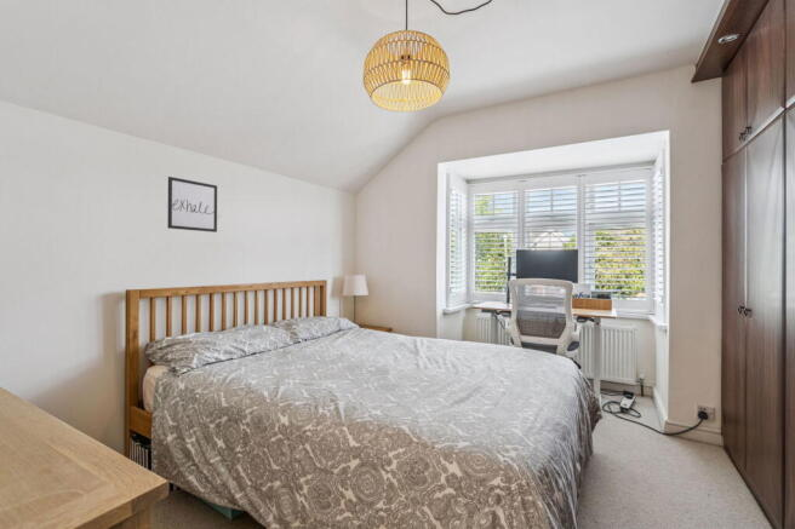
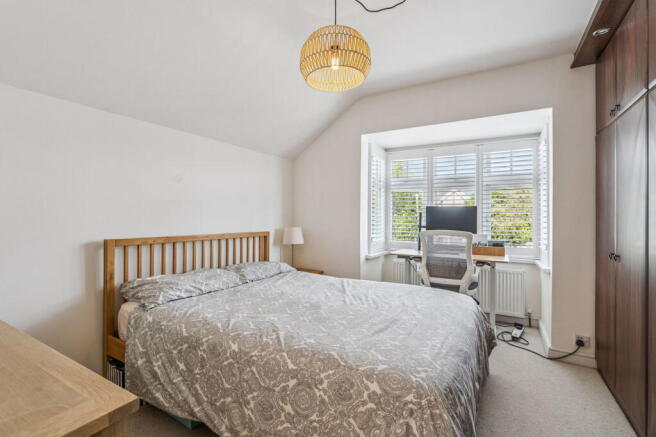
- wall art [166,176,218,234]
